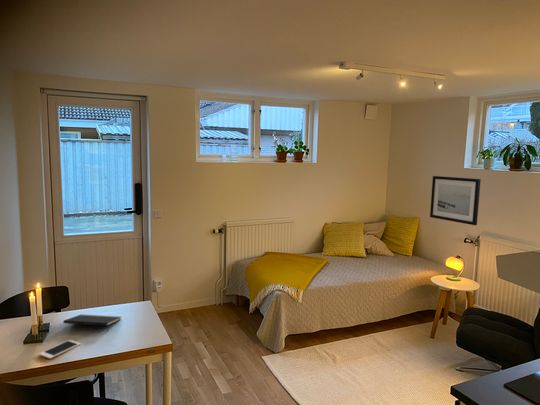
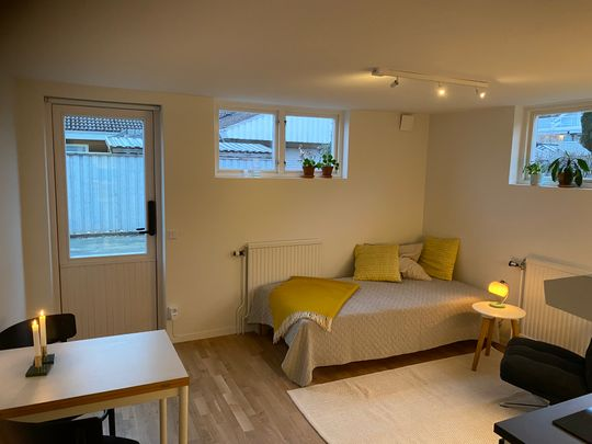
- cell phone [38,339,82,360]
- notepad [62,313,122,332]
- wall art [429,175,482,226]
